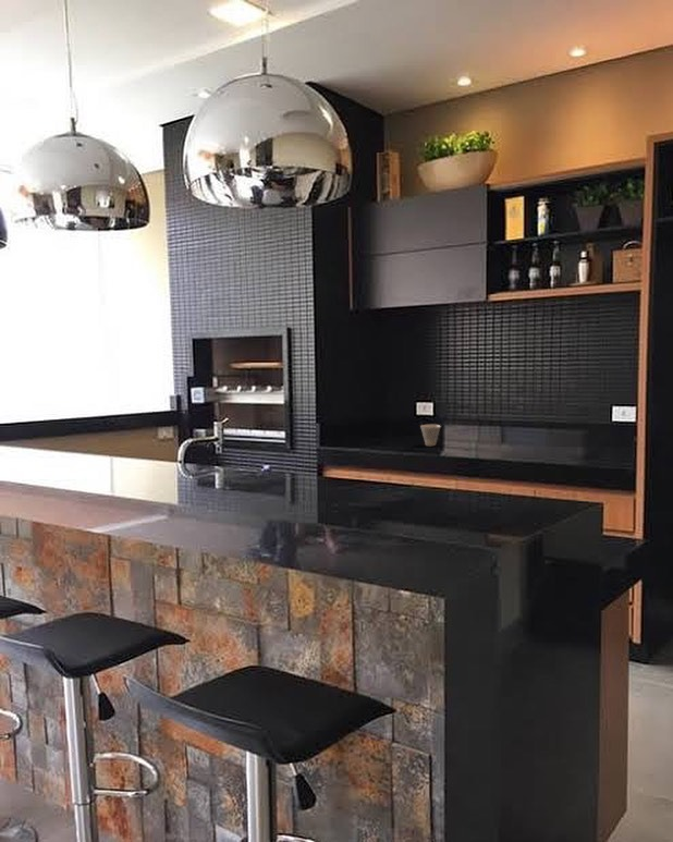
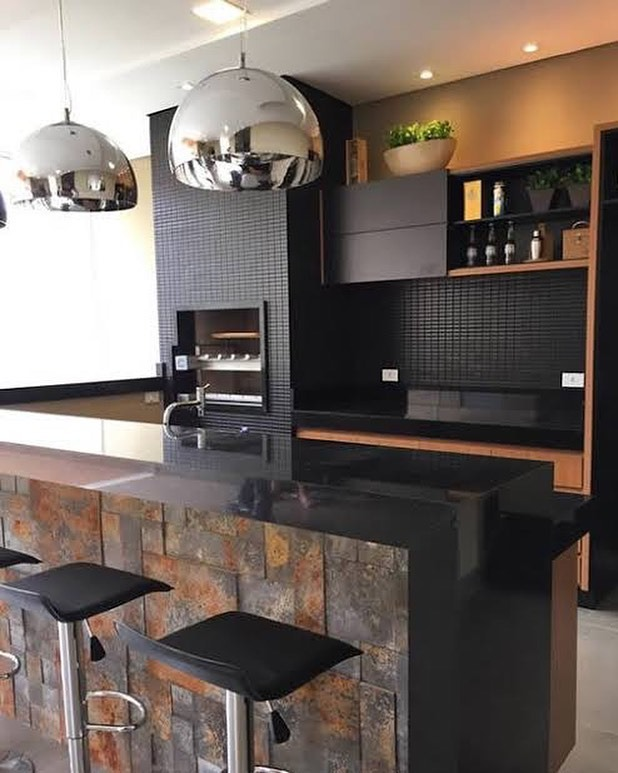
- cup [419,424,442,447]
